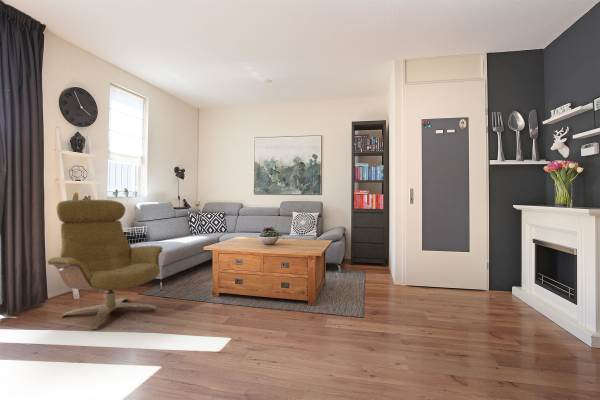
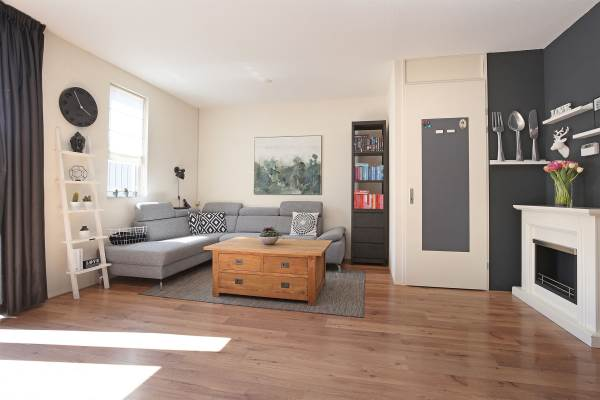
- chair [46,199,164,330]
